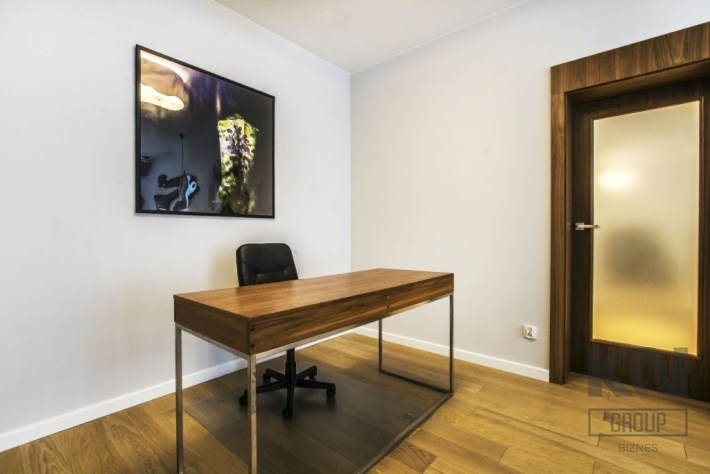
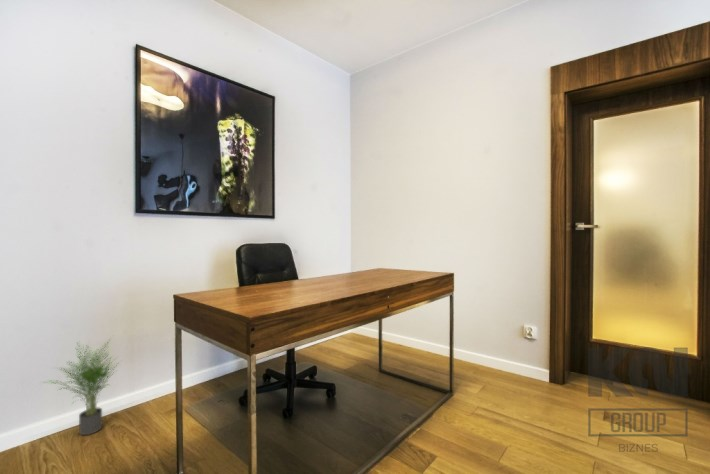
+ potted plant [40,335,124,436]
